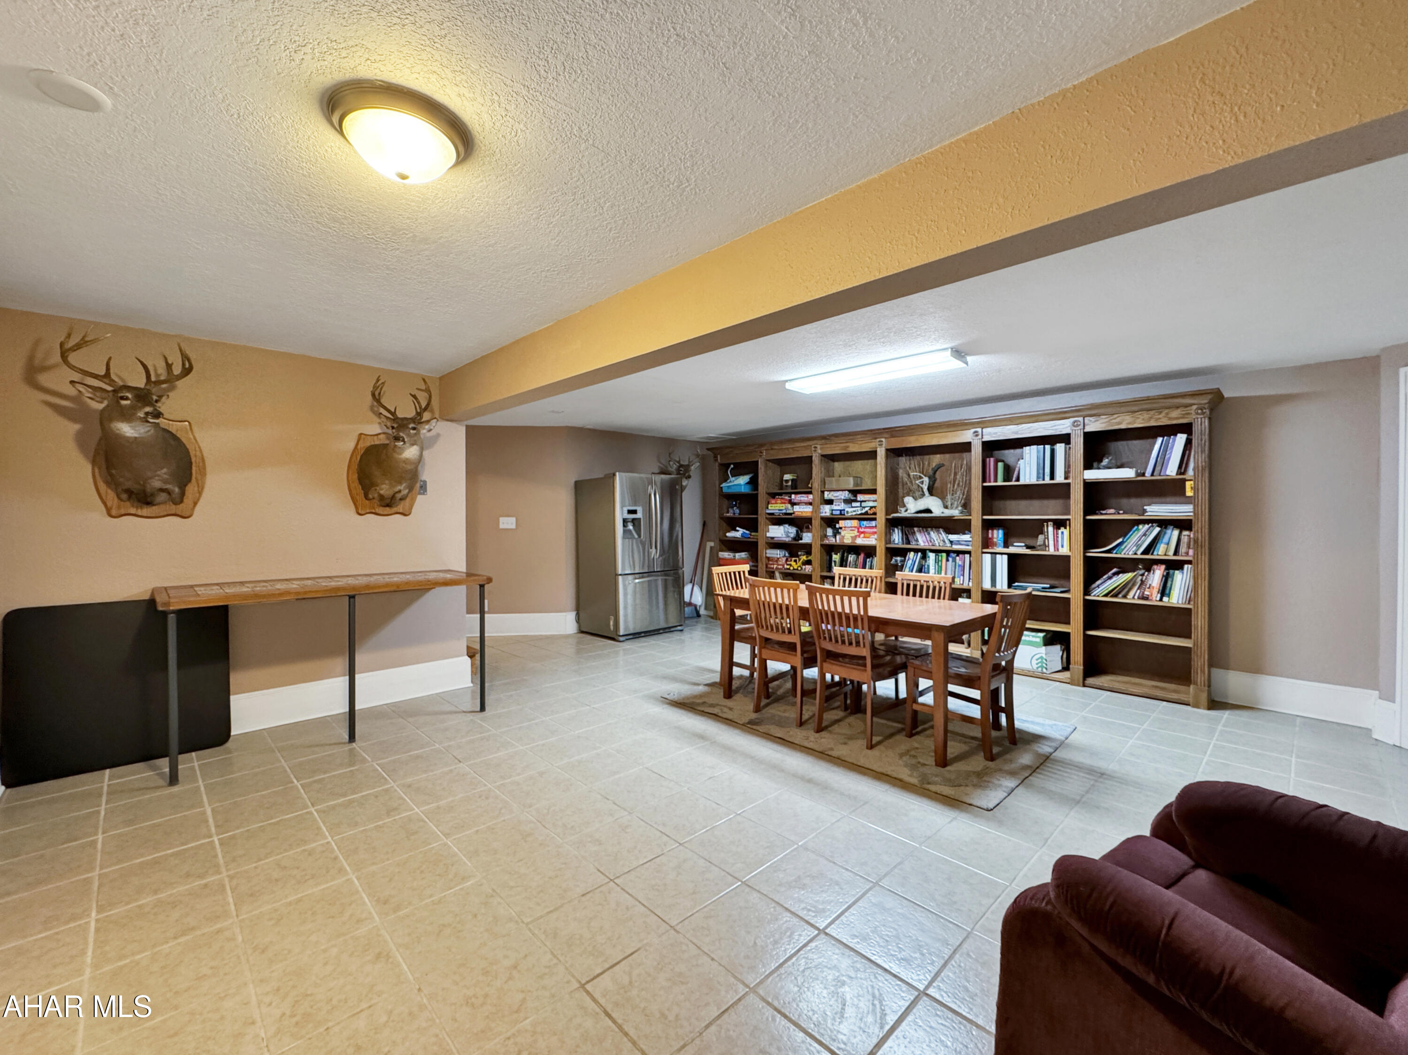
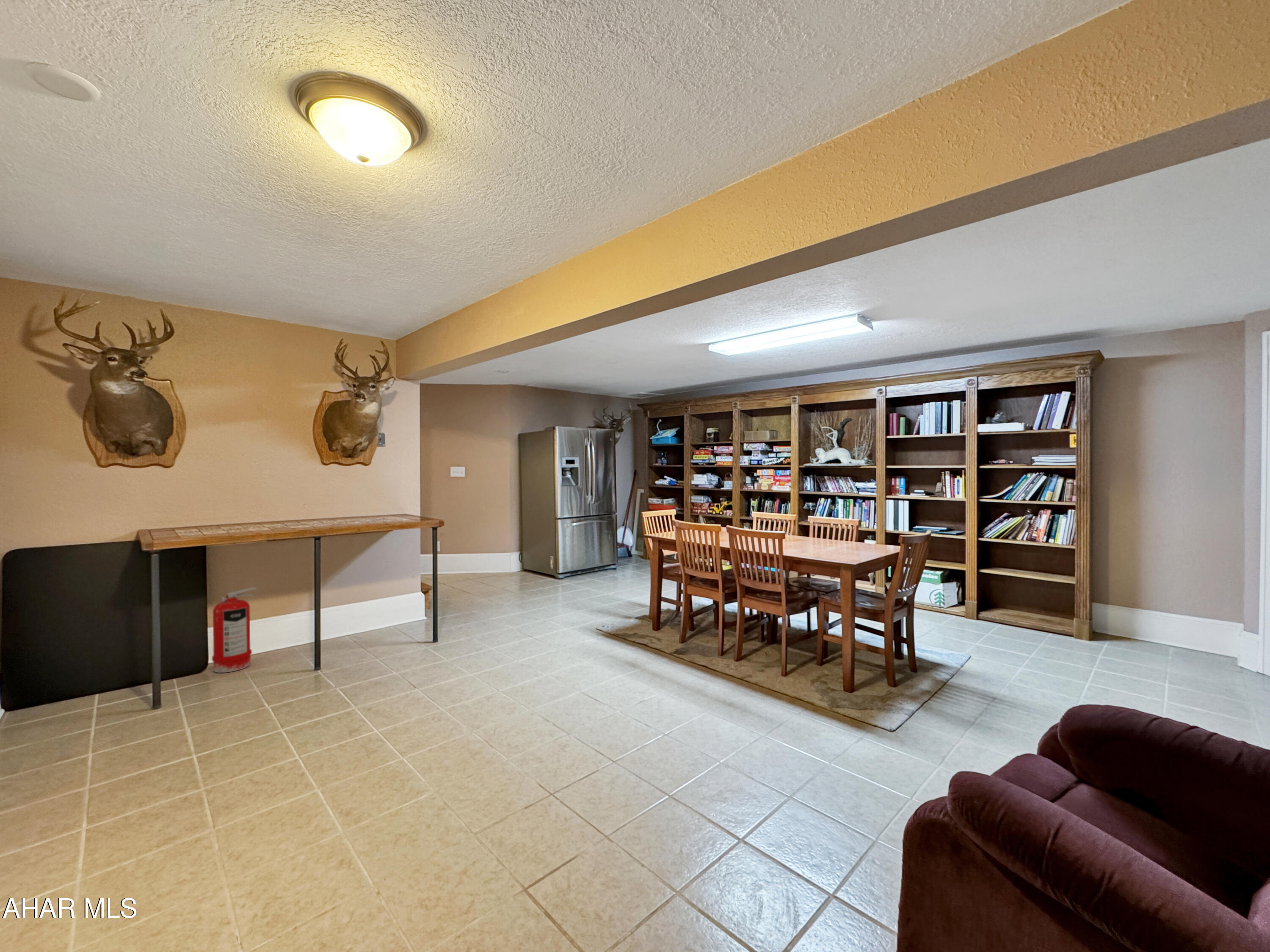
+ fire extinguisher [212,587,257,673]
